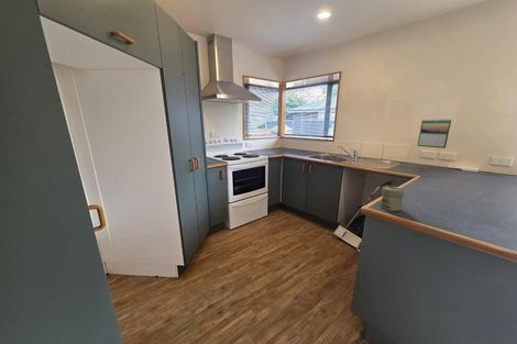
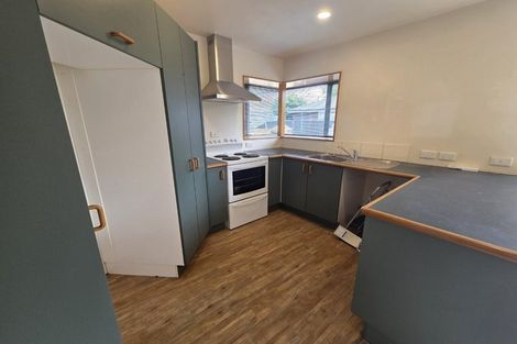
- jar [380,185,405,212]
- calendar [417,118,452,149]
